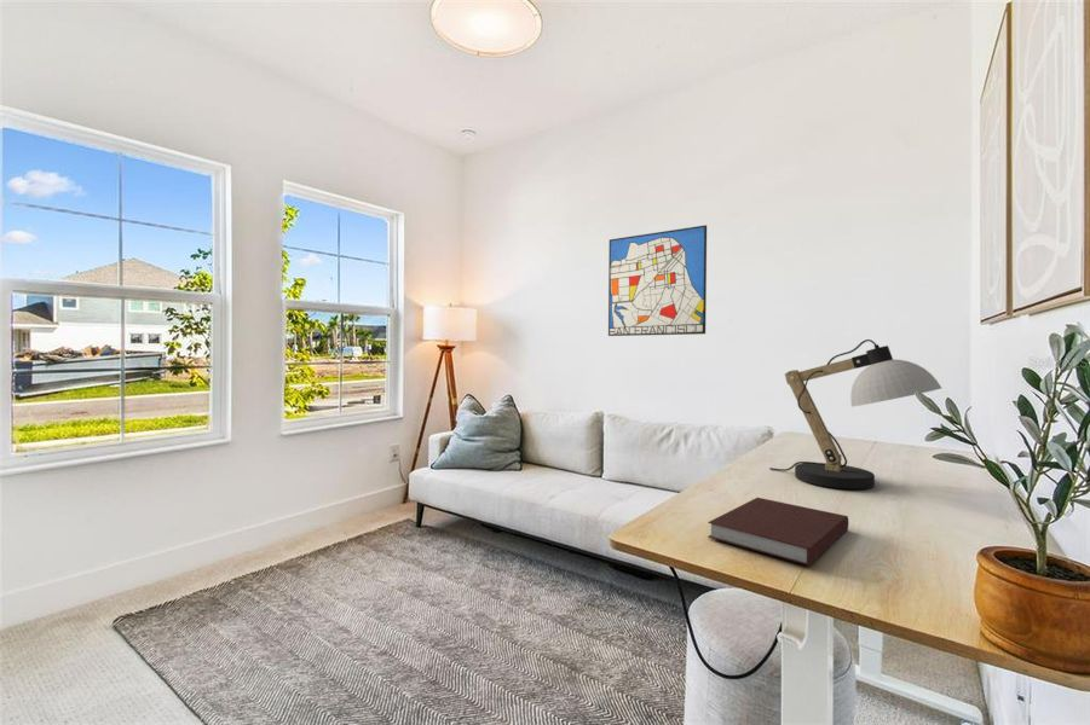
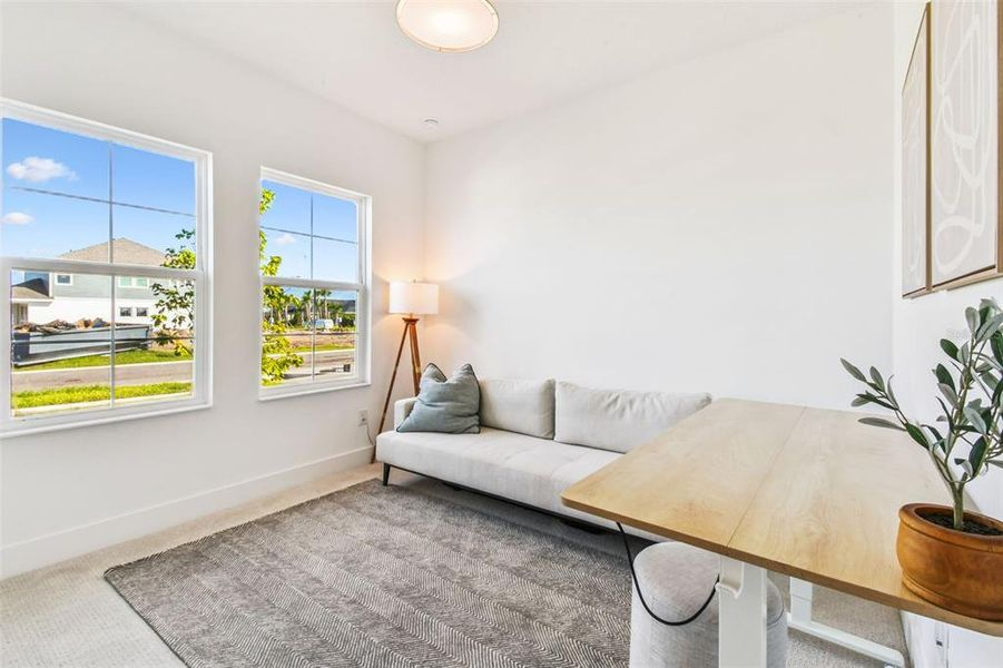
- wall art [607,224,708,337]
- desk lamp [768,338,942,491]
- notebook [707,497,849,567]
